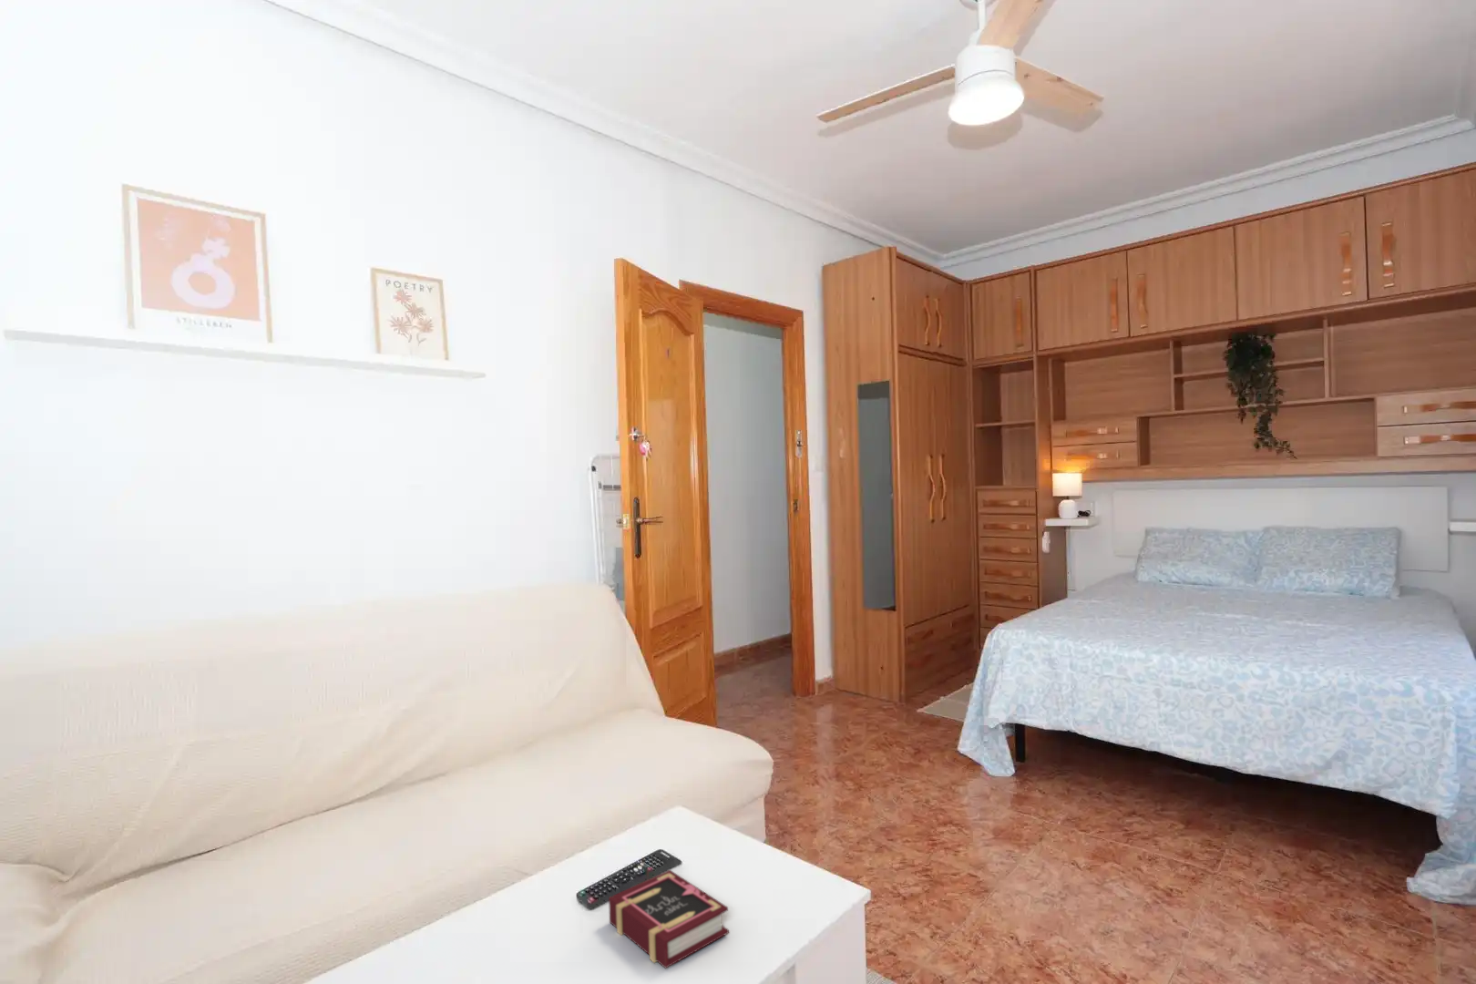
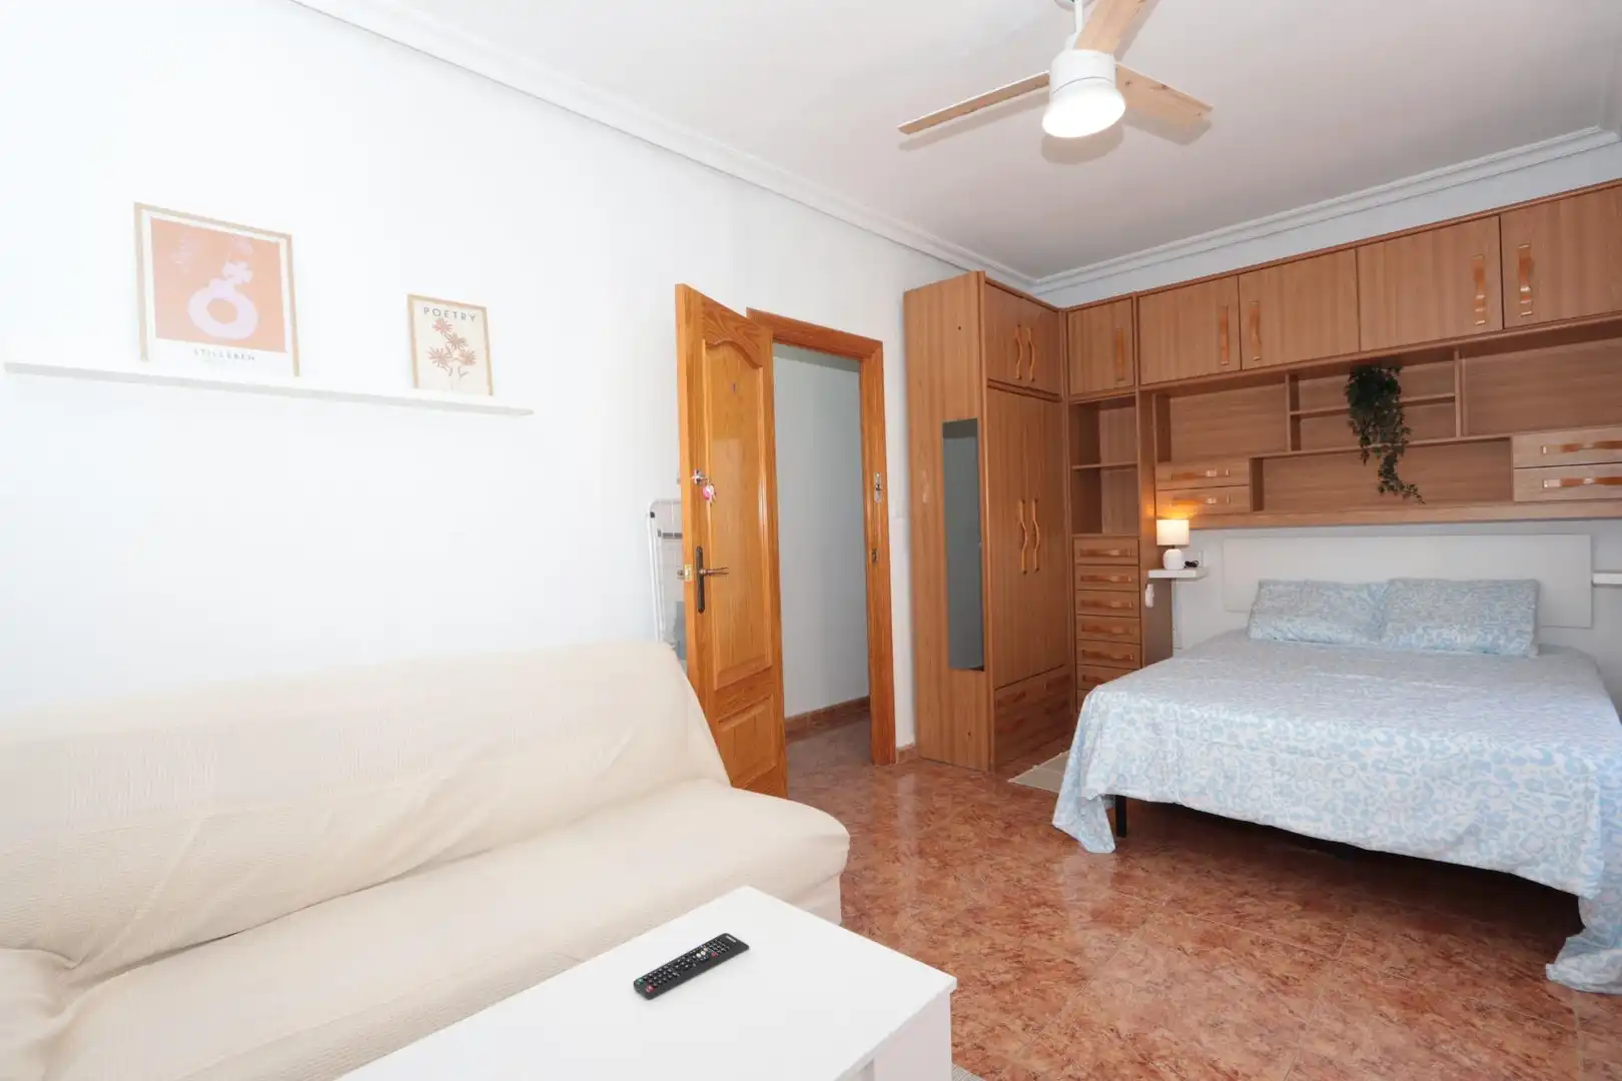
- book [607,869,730,970]
